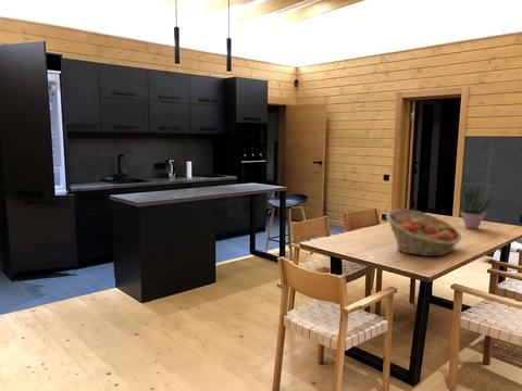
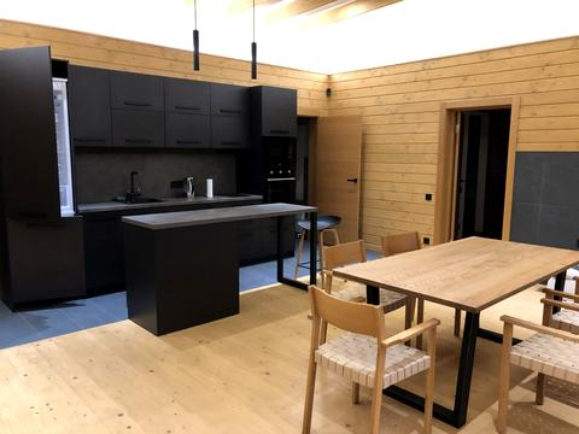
- fruit basket [385,209,462,257]
- potted plant [459,181,495,230]
